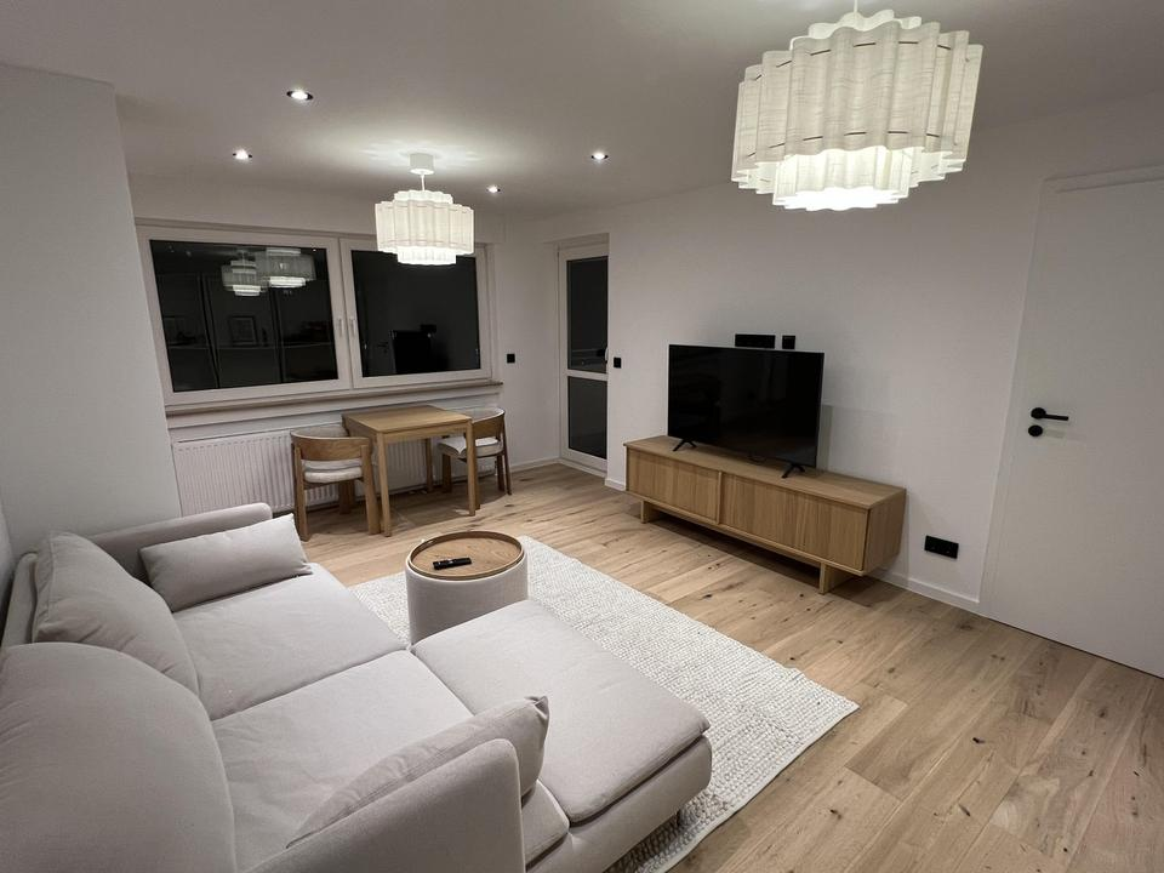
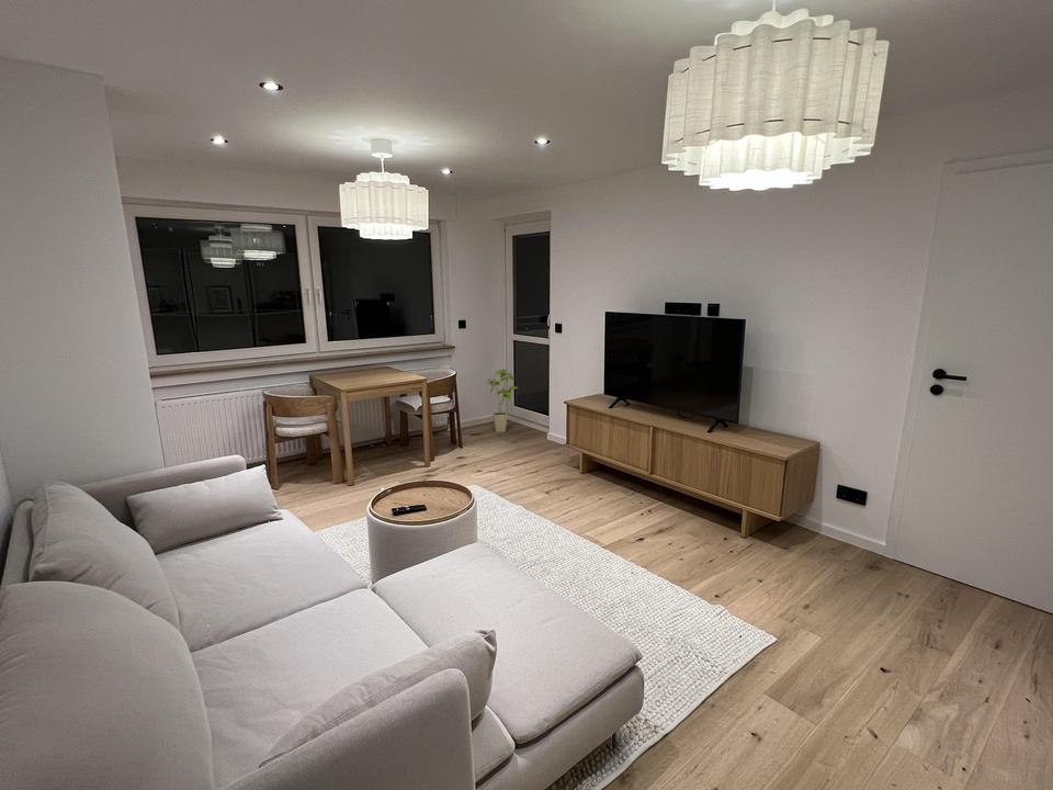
+ house plant [486,369,520,433]
